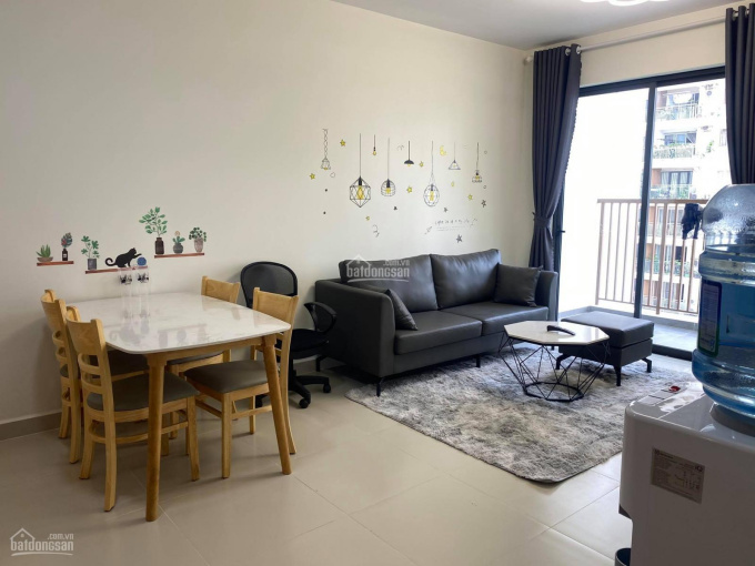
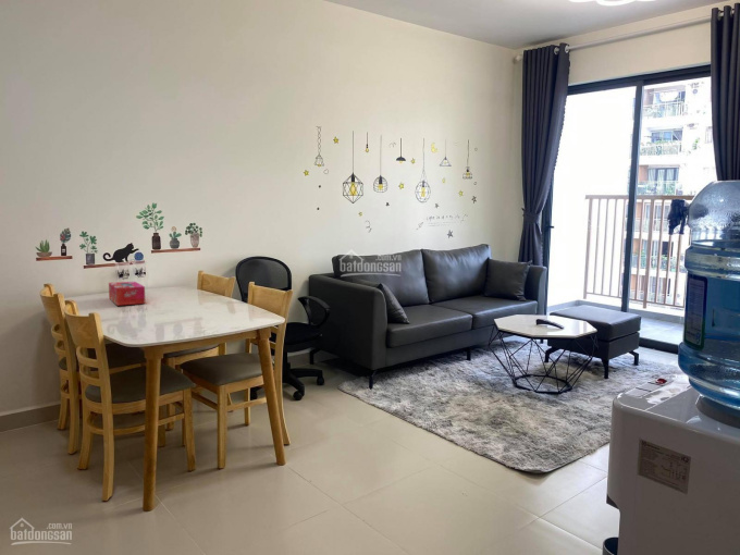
+ tissue box [108,281,146,307]
